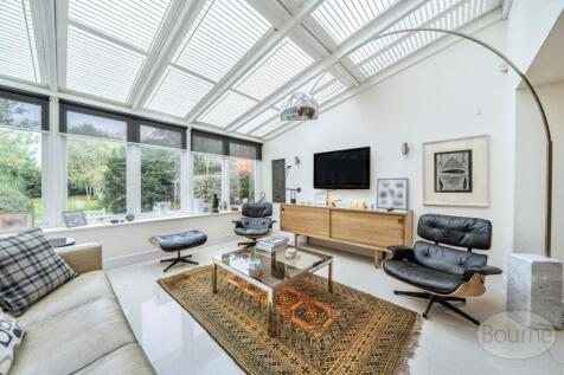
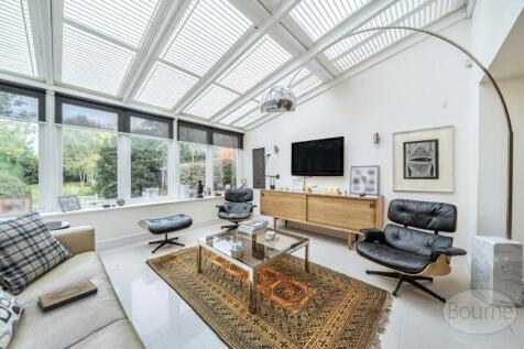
+ hardback book [36,280,99,313]
